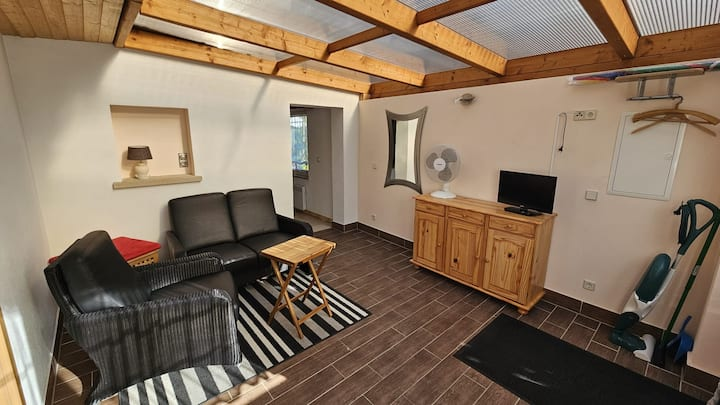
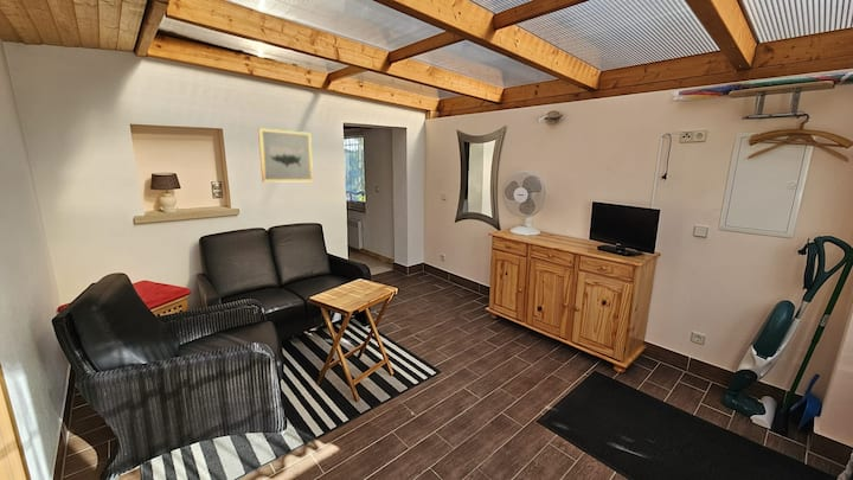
+ wall art [257,127,314,184]
